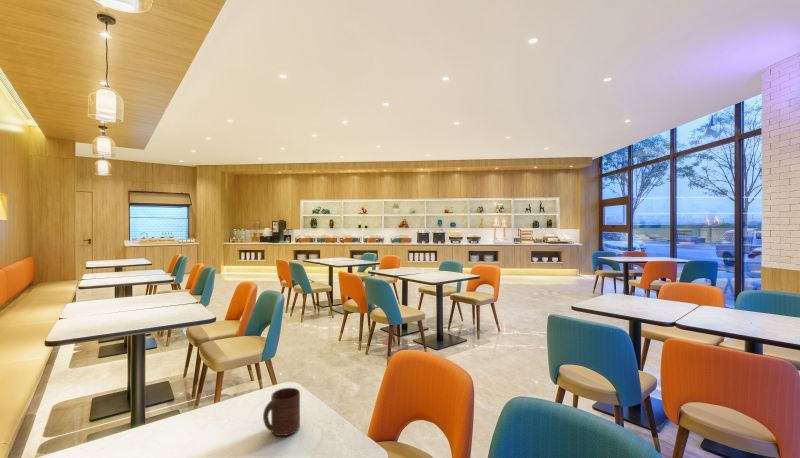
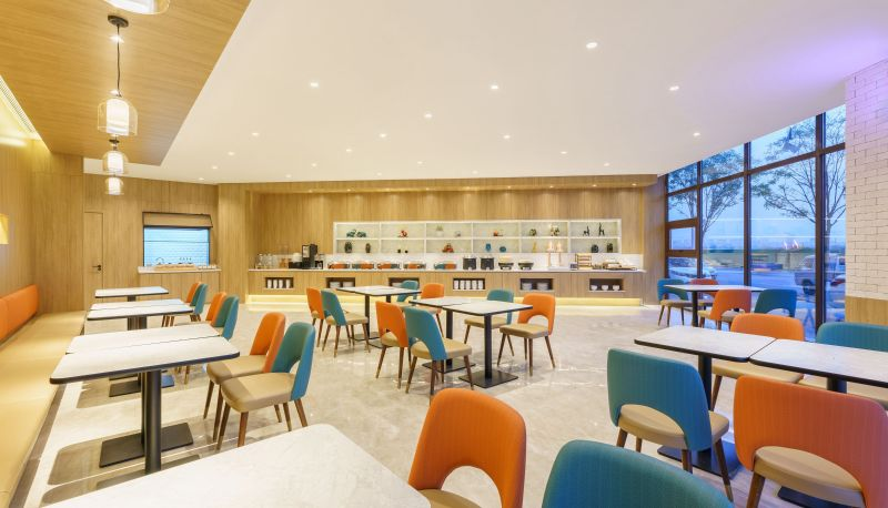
- cup [262,387,301,437]
